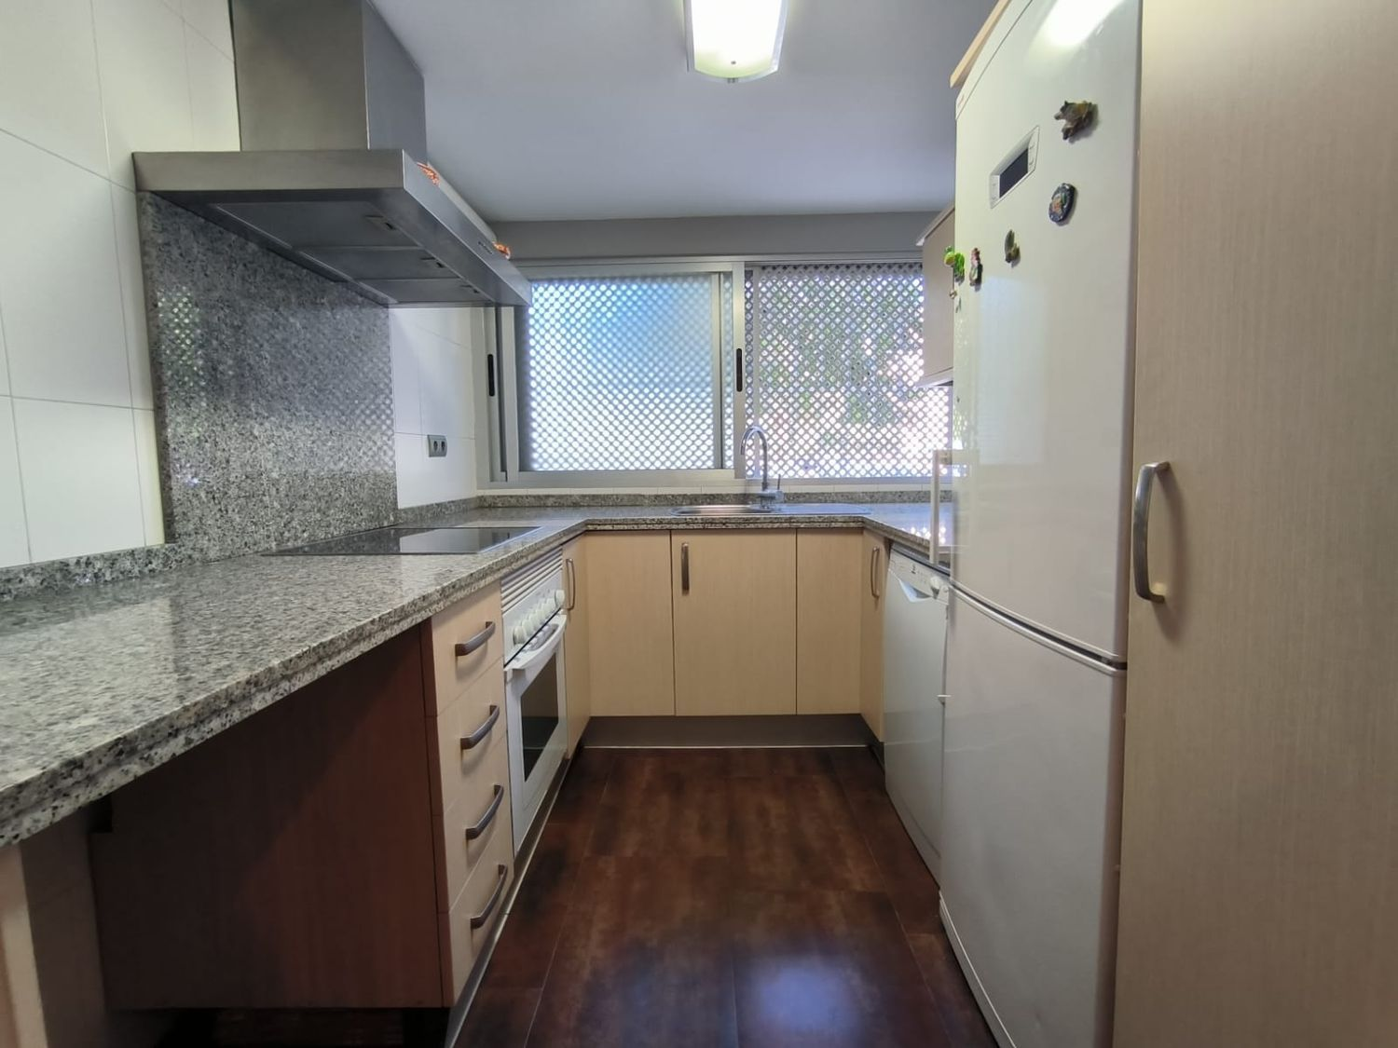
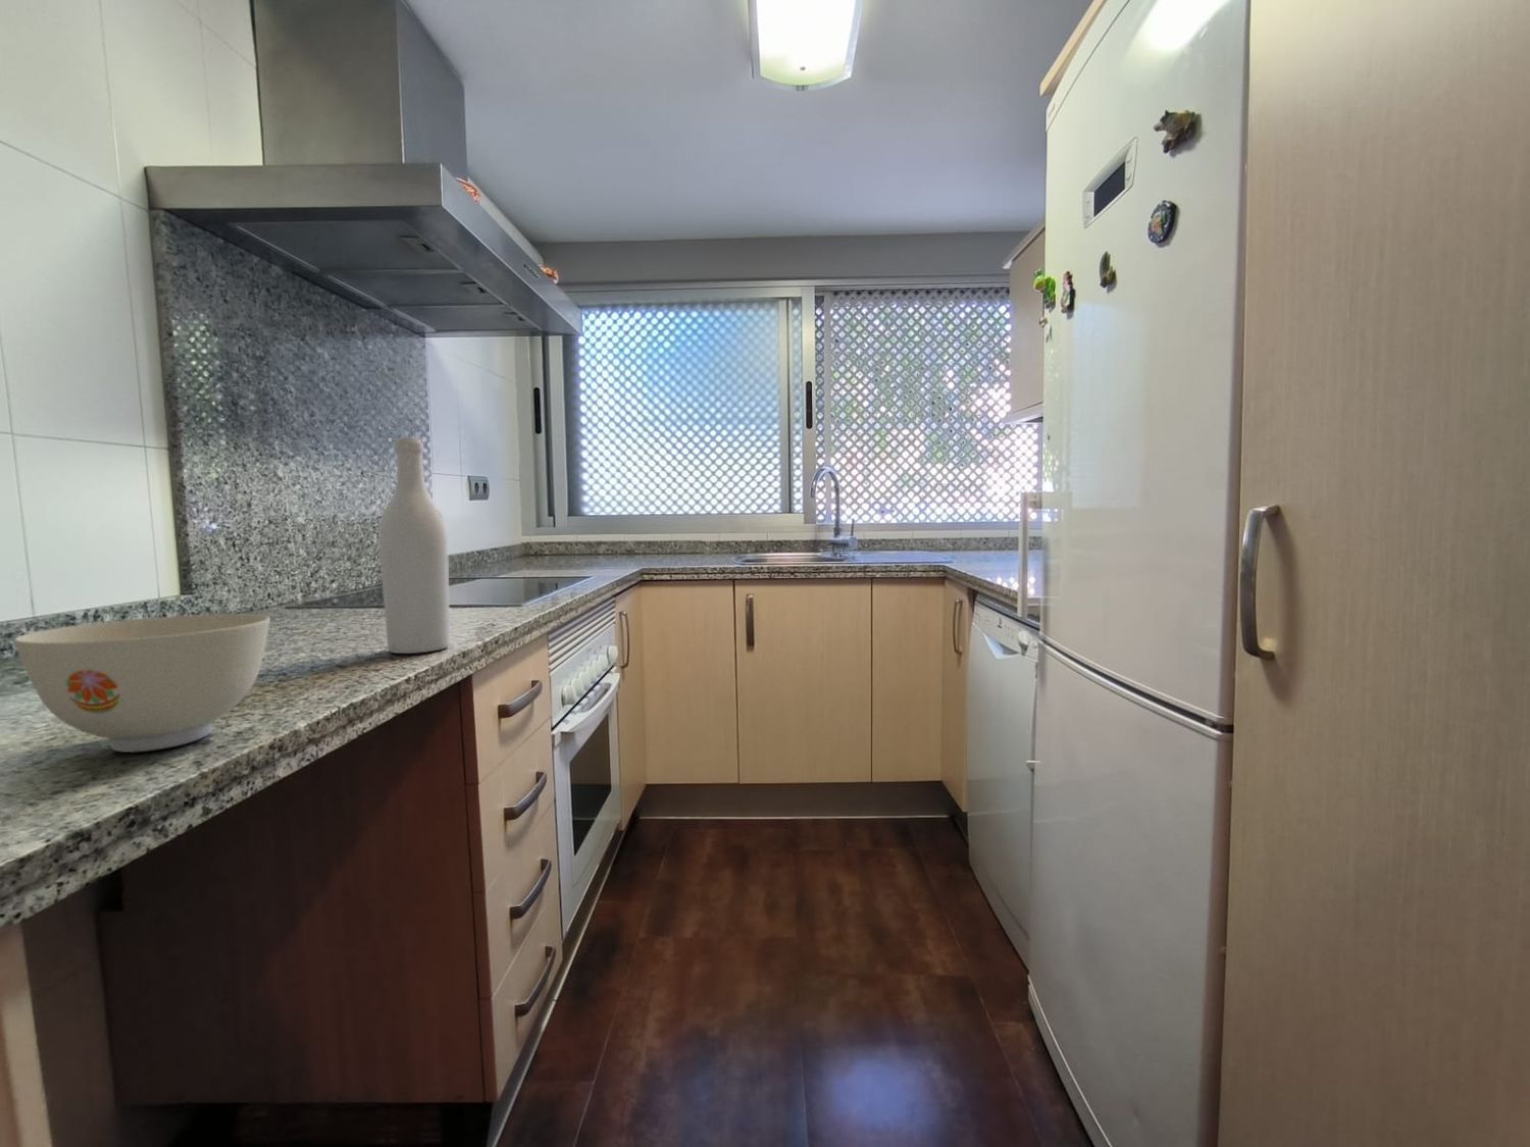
+ wine bottle [377,436,451,654]
+ bowl [13,613,271,753]
